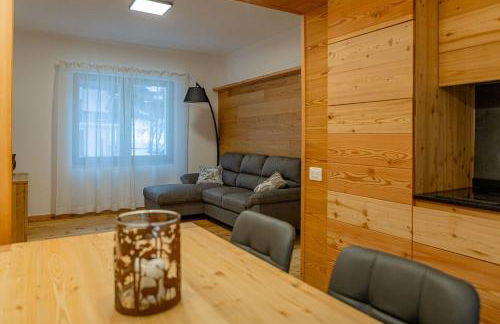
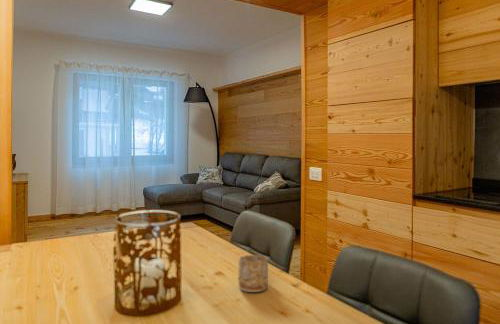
+ mug [238,254,269,293]
